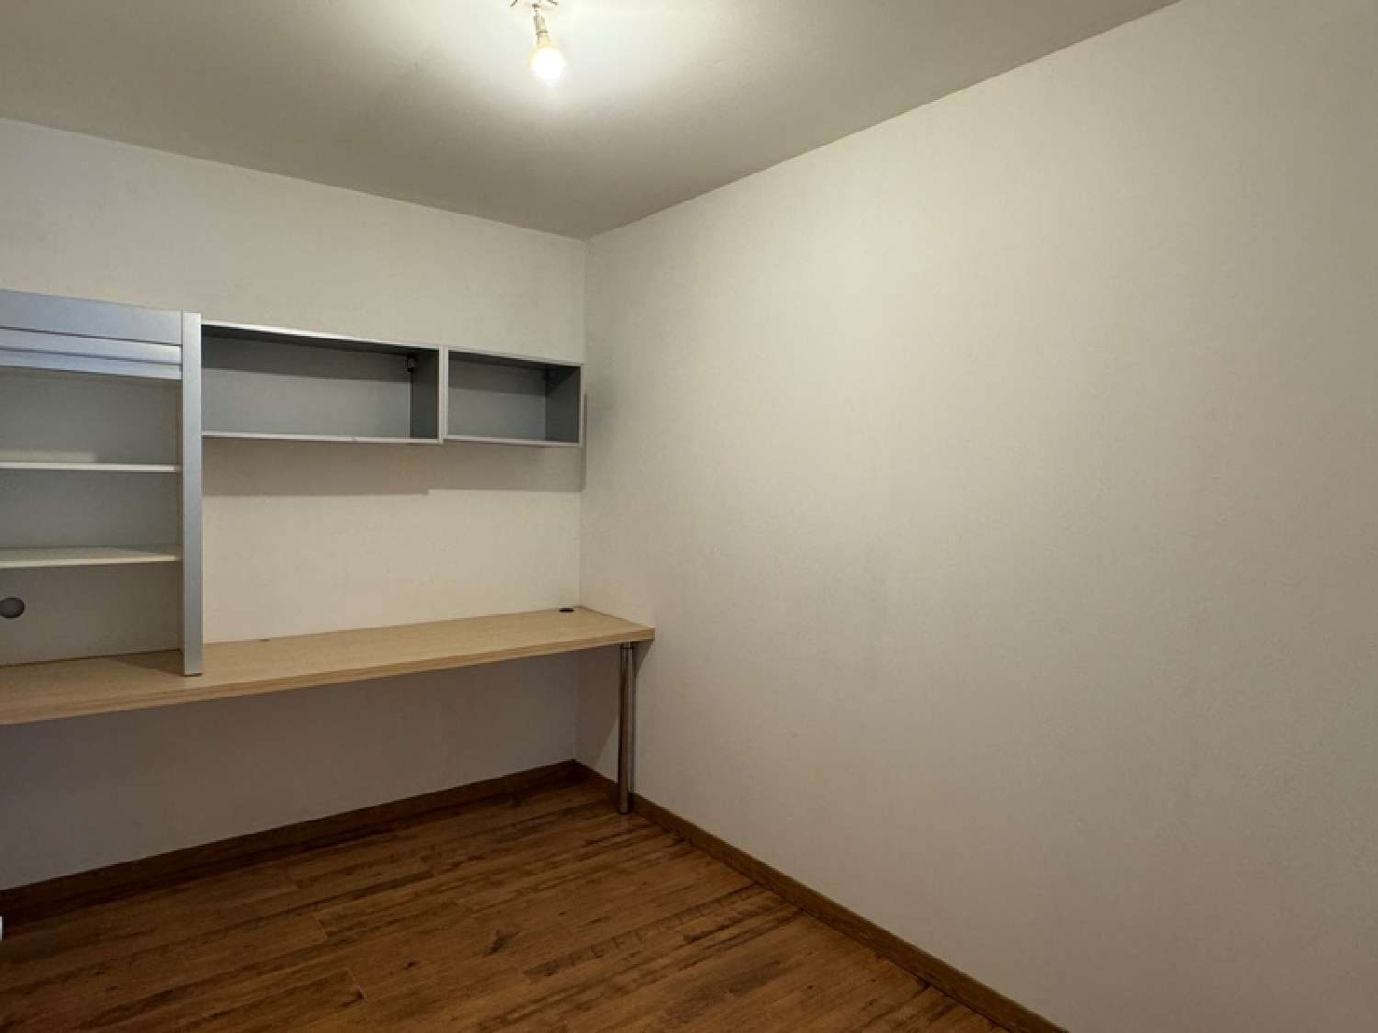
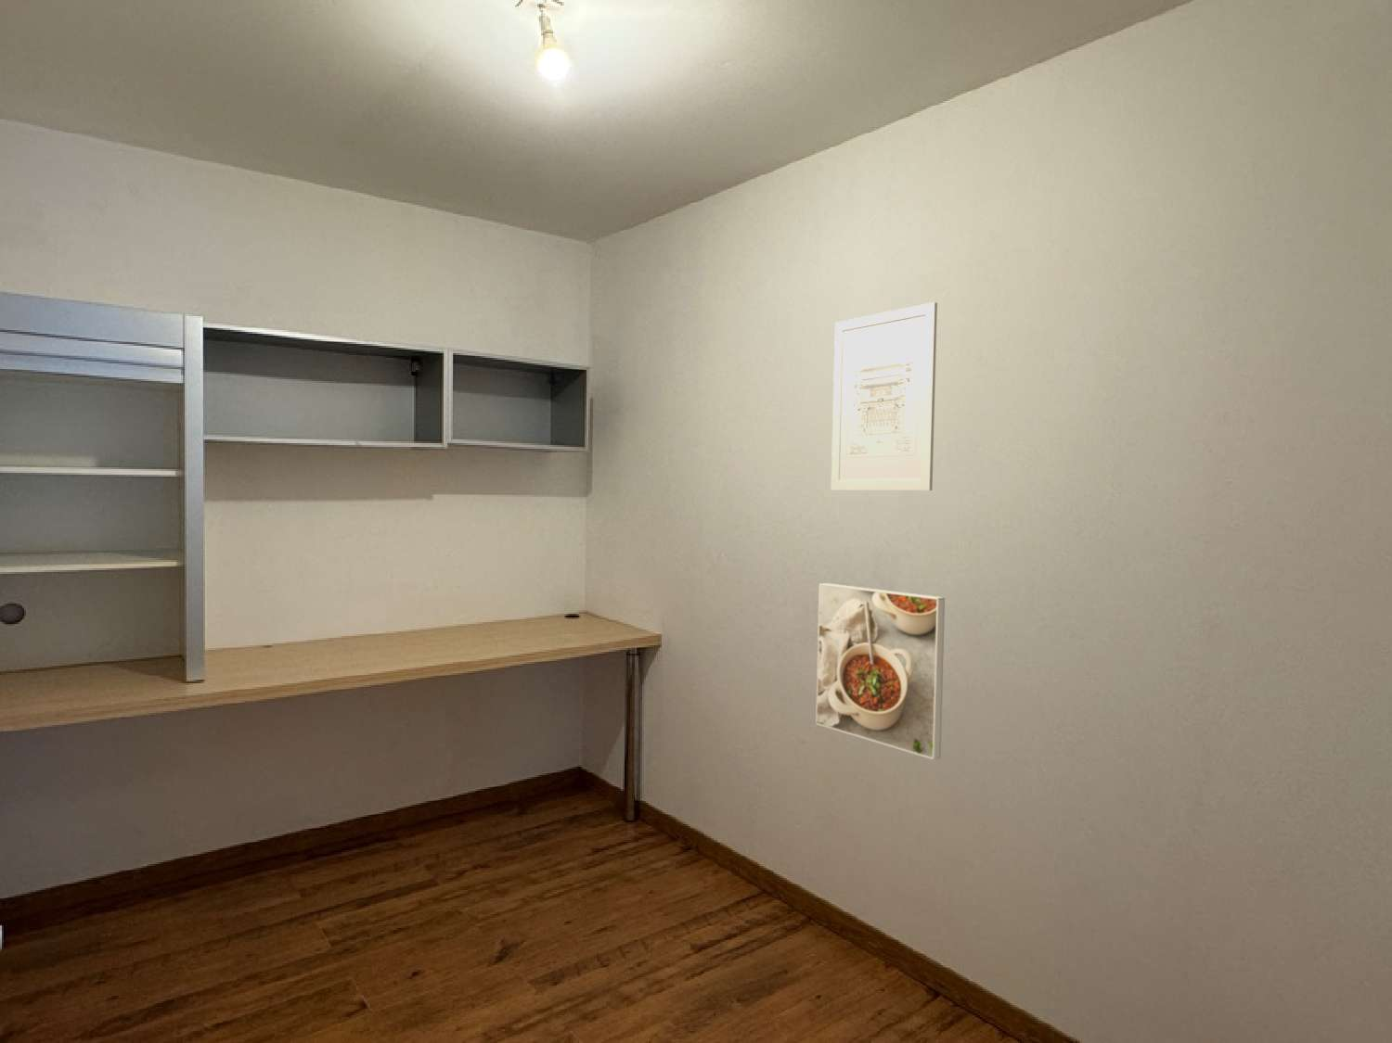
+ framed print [814,582,946,760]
+ wall art [831,301,938,491]
